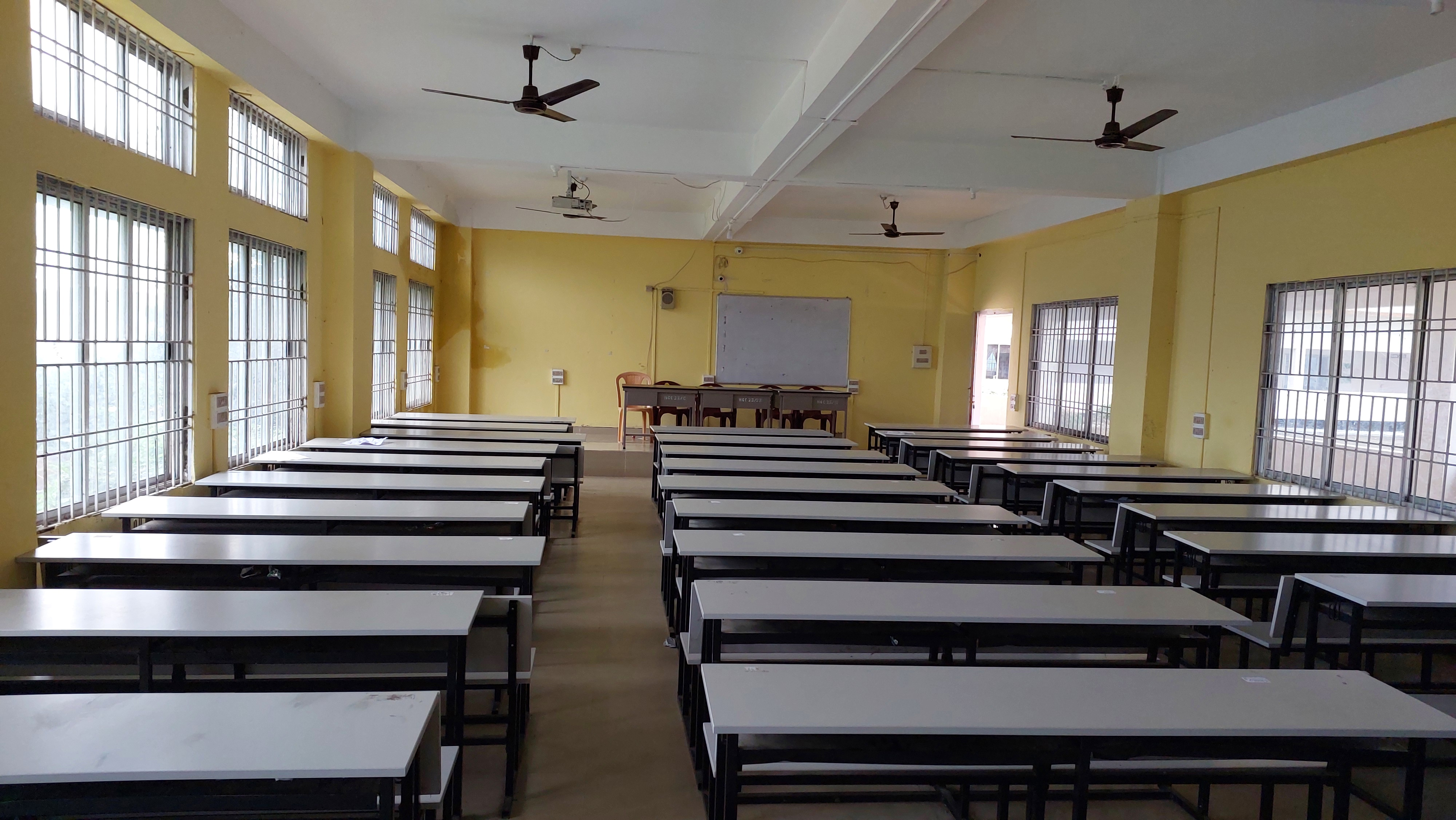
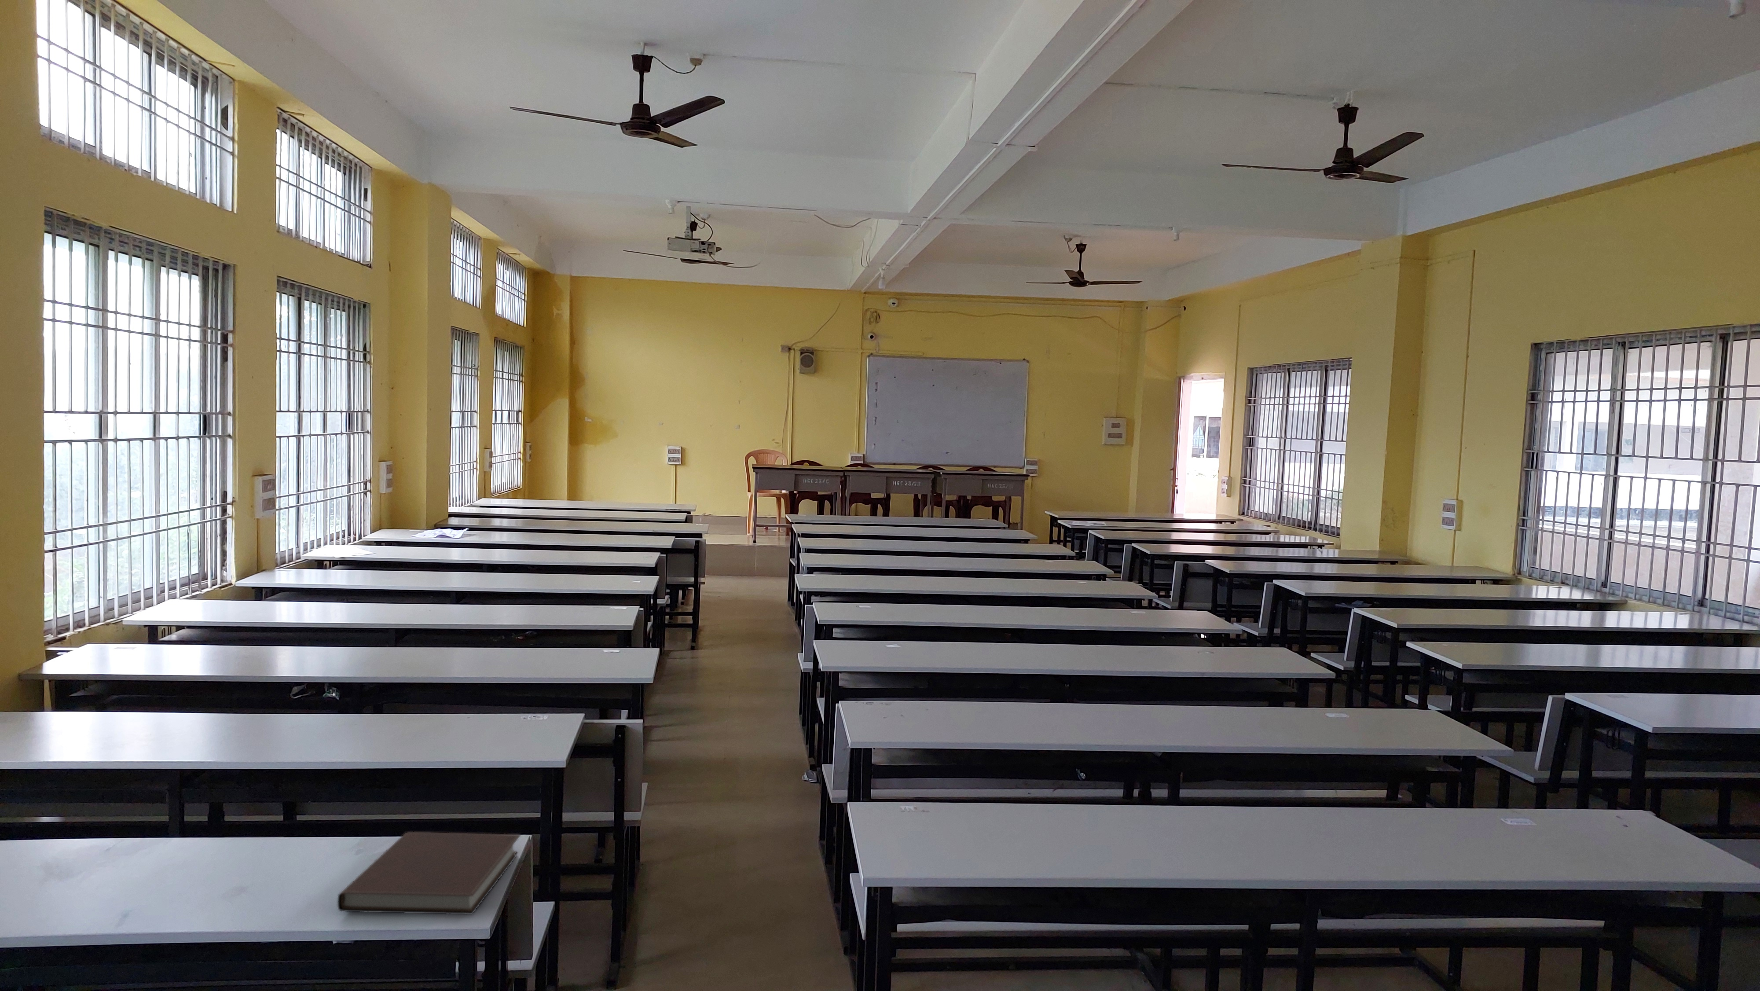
+ notebook [337,831,521,915]
